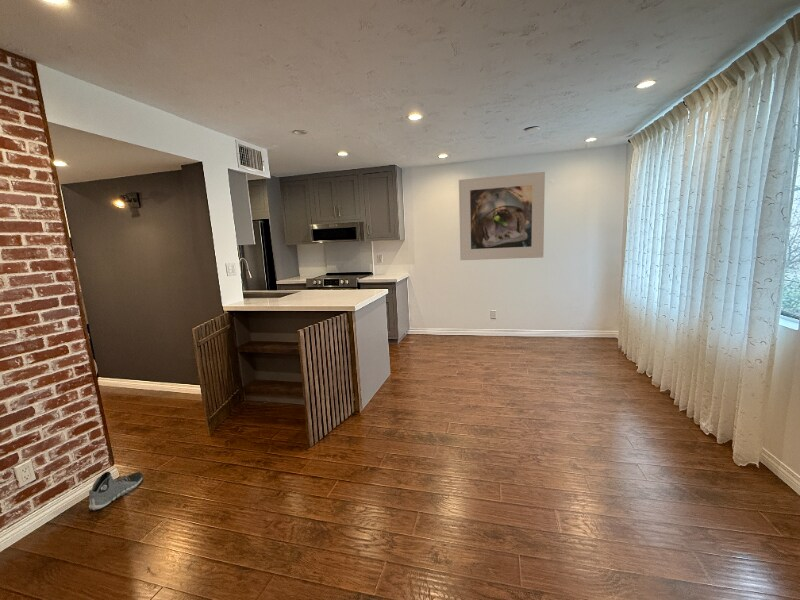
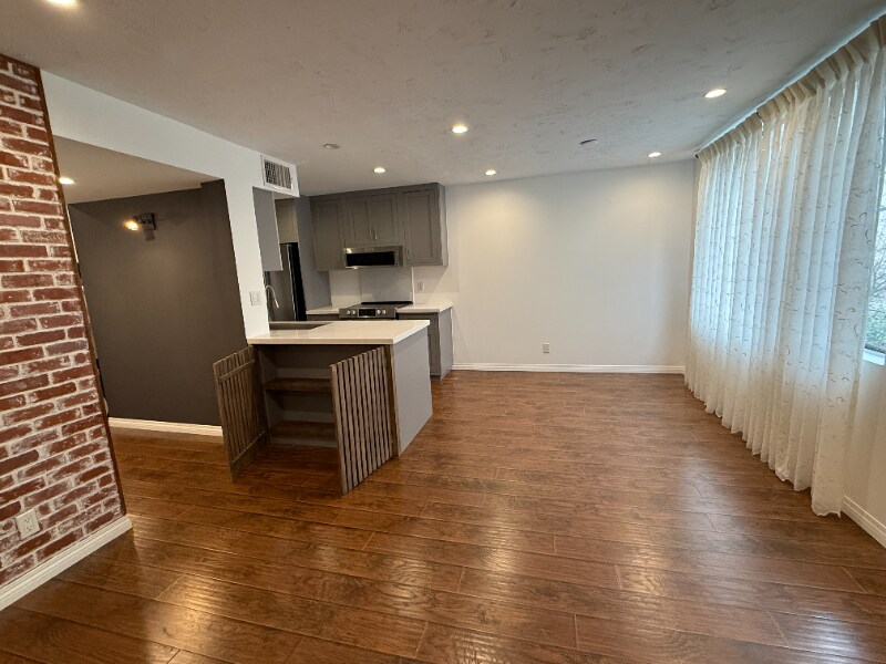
- sneaker [88,471,144,511]
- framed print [458,171,546,261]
